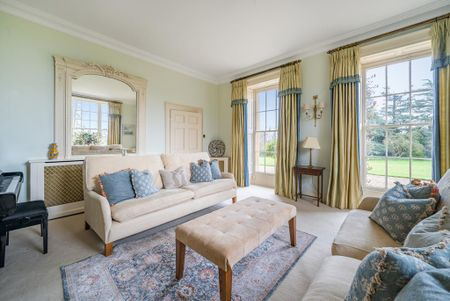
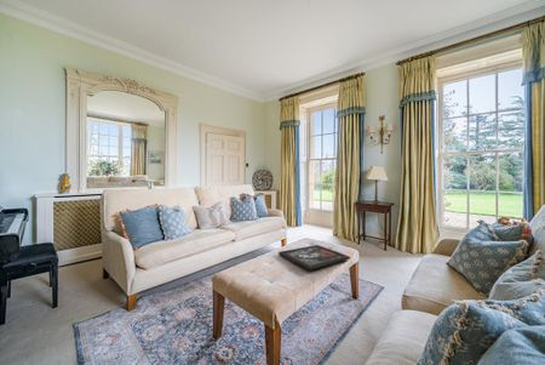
+ religious icon [277,244,351,272]
